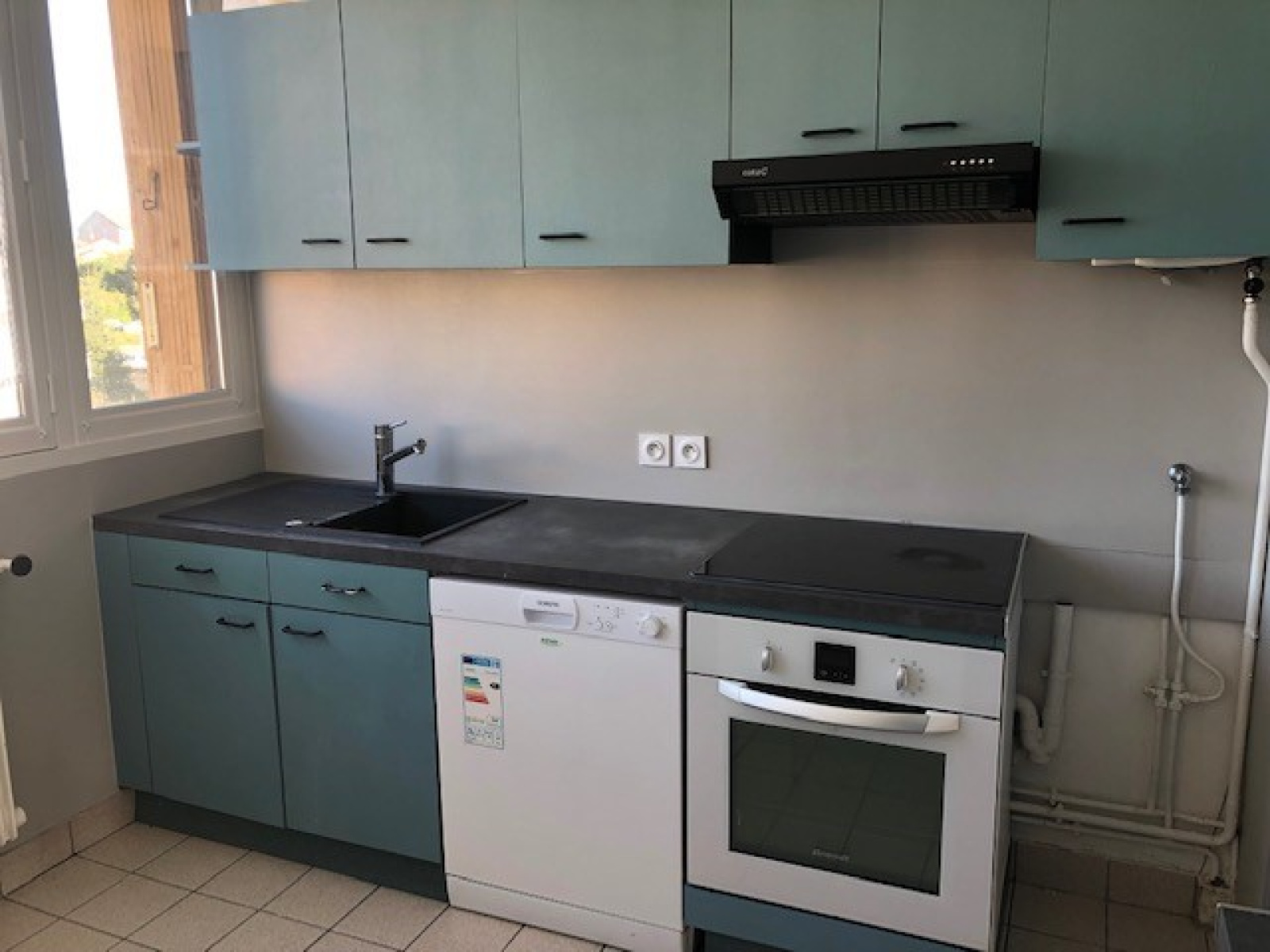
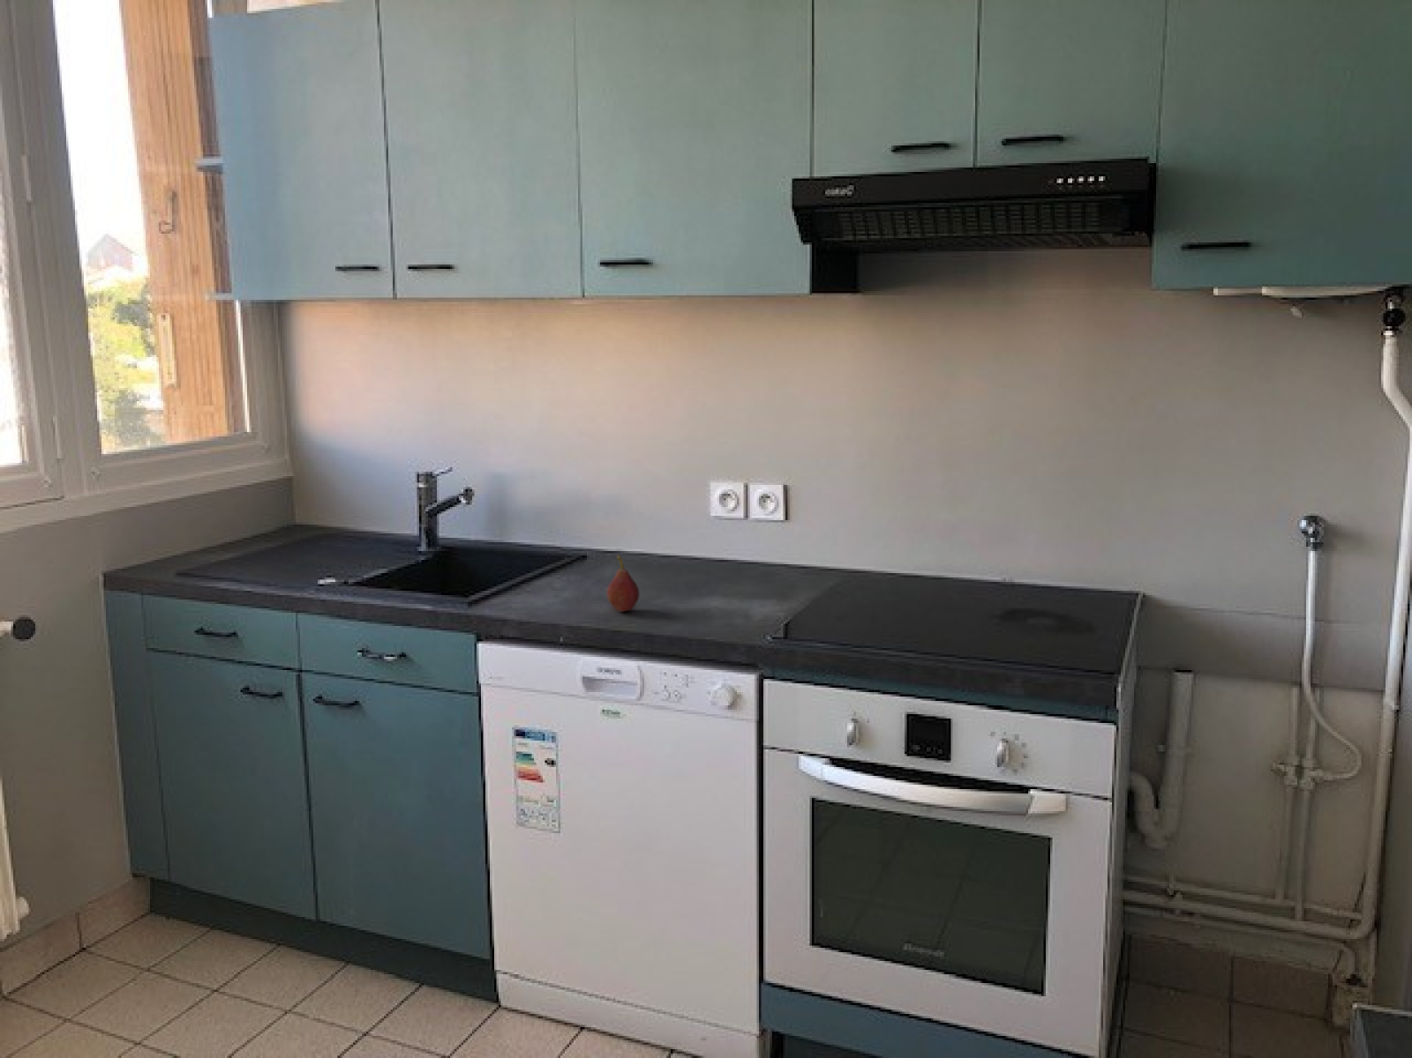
+ fruit [606,555,639,612]
